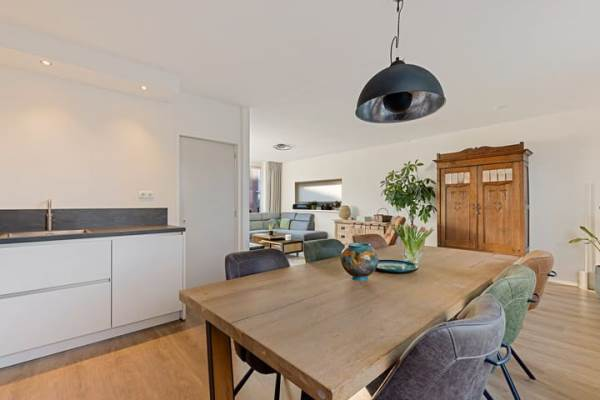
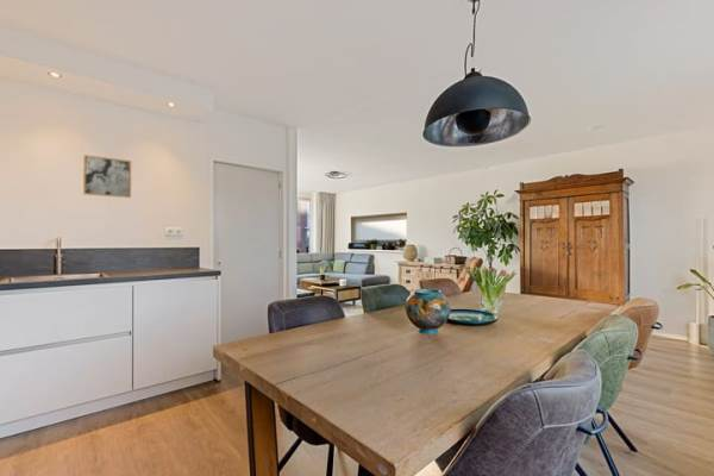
+ wall art [82,154,132,199]
